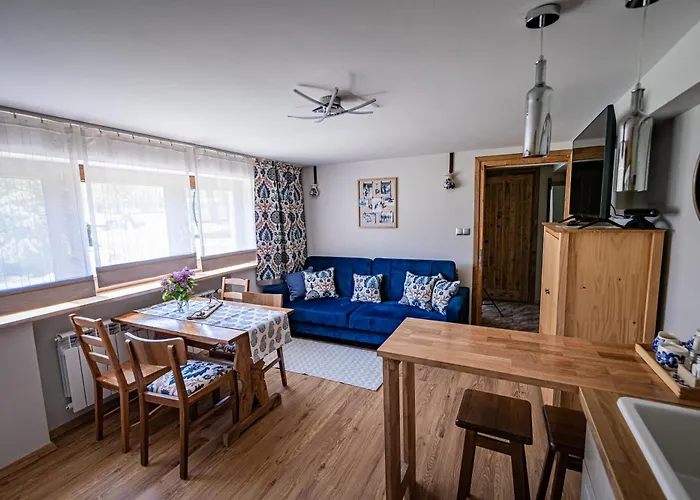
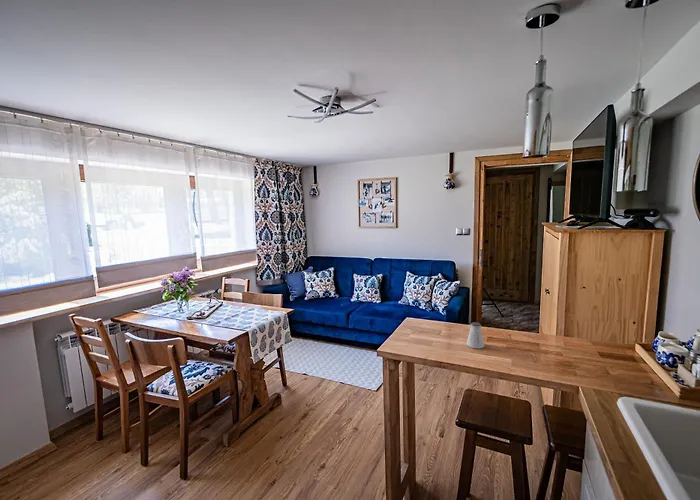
+ saltshaker [466,321,485,349]
